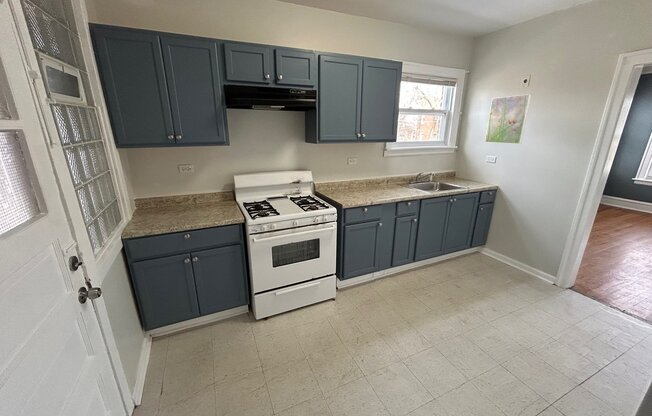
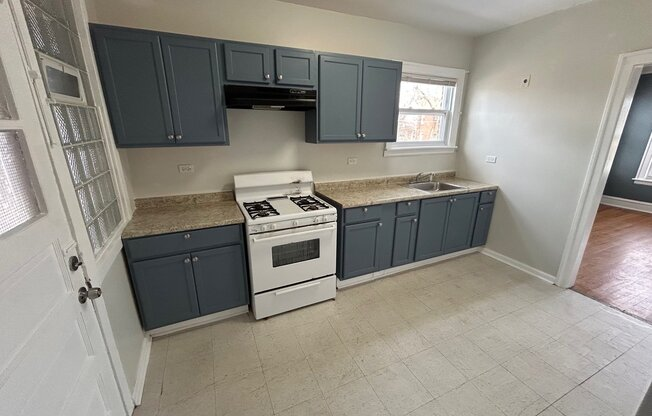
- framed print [484,93,532,145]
